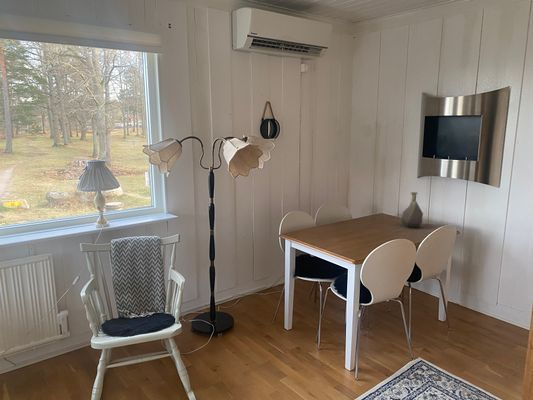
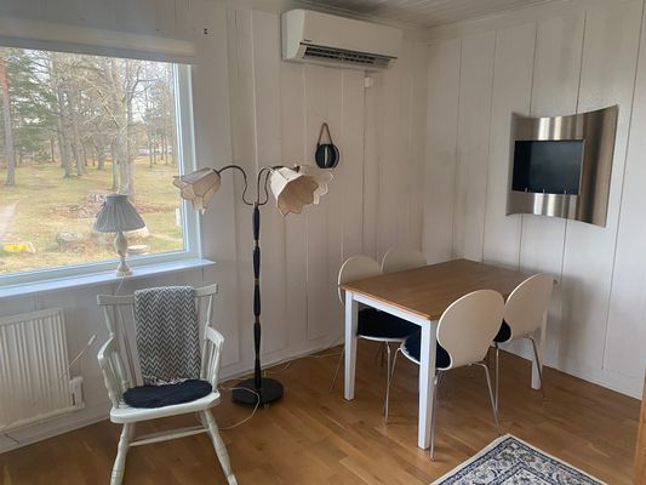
- vase [400,191,424,229]
